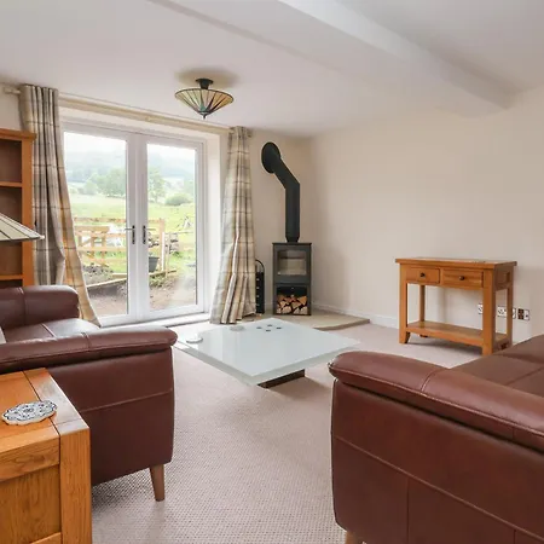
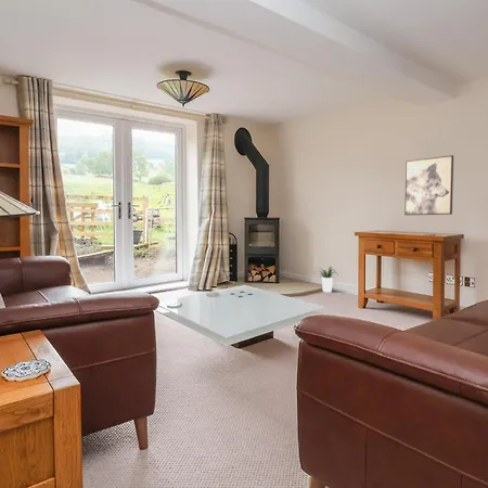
+ potted plant [313,266,339,293]
+ wall art [403,154,454,216]
